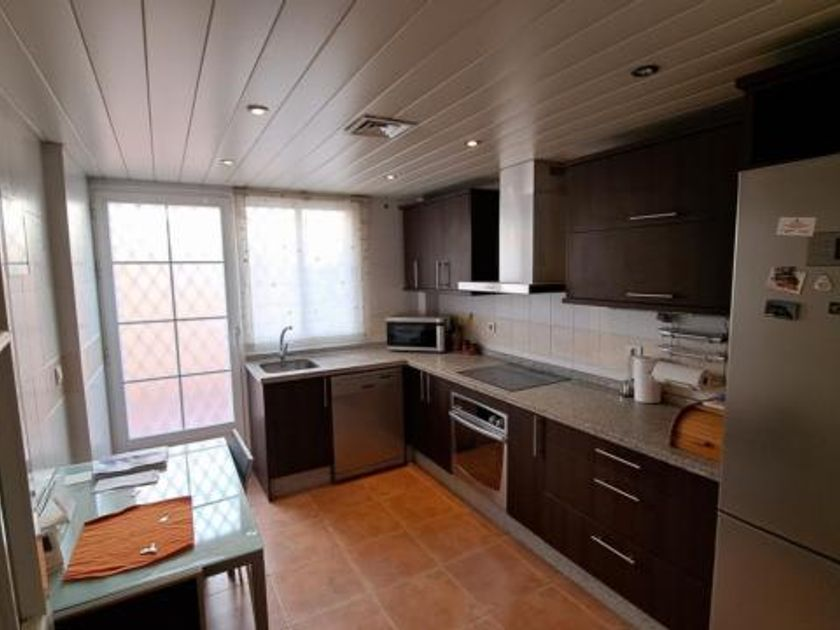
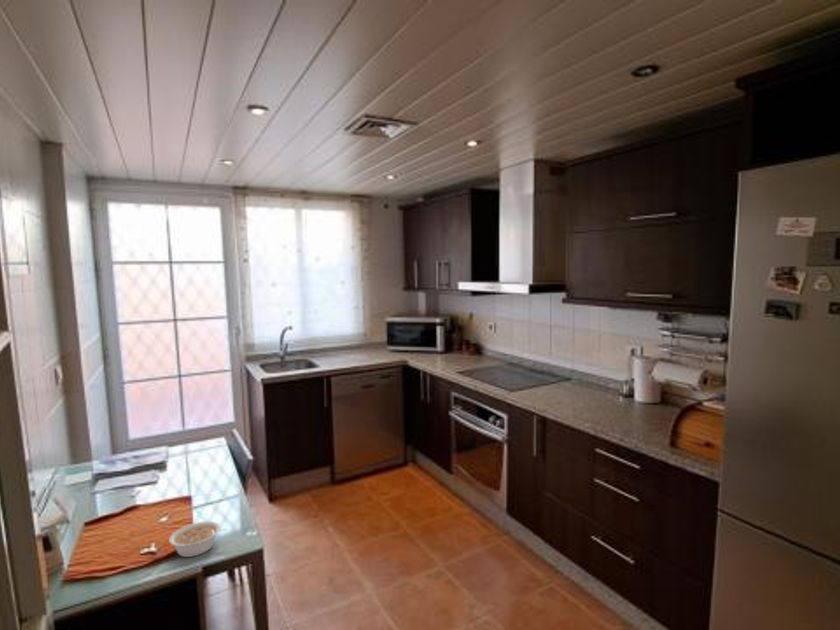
+ legume [168,520,227,558]
